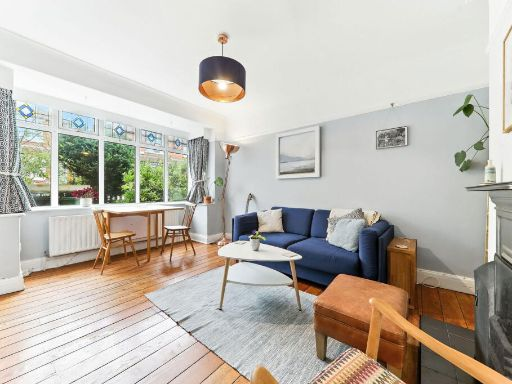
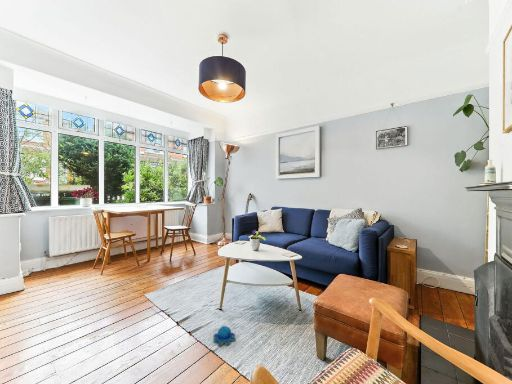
+ plush toy [212,325,236,346]
